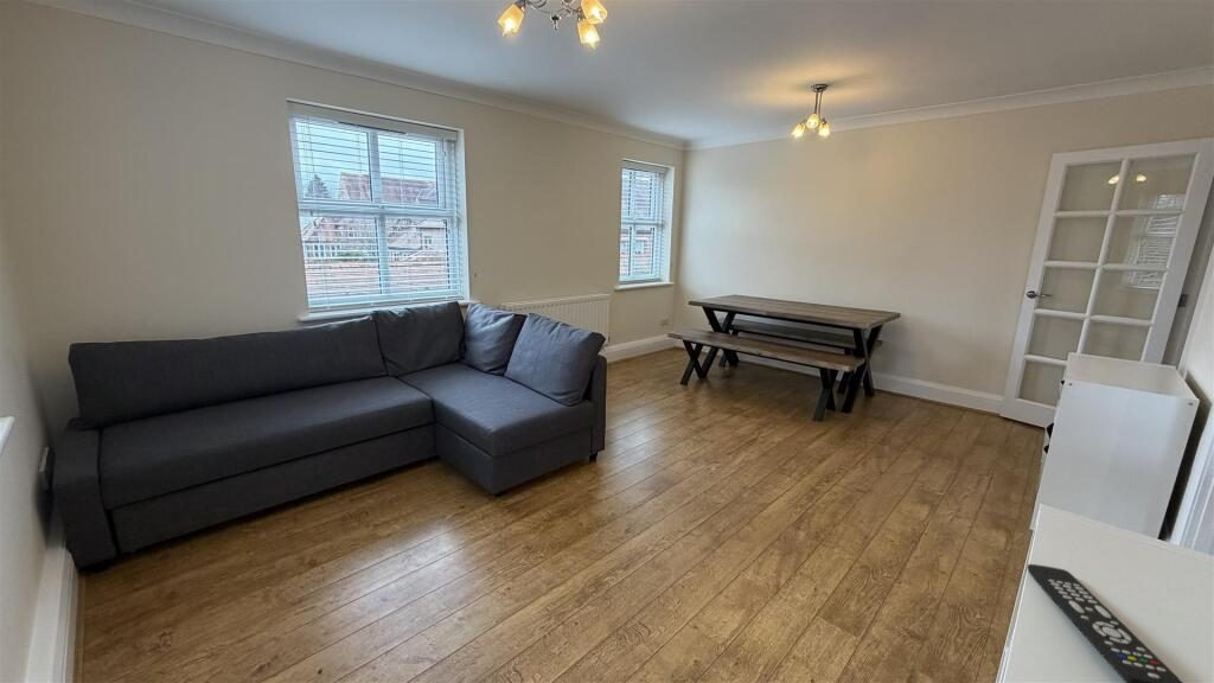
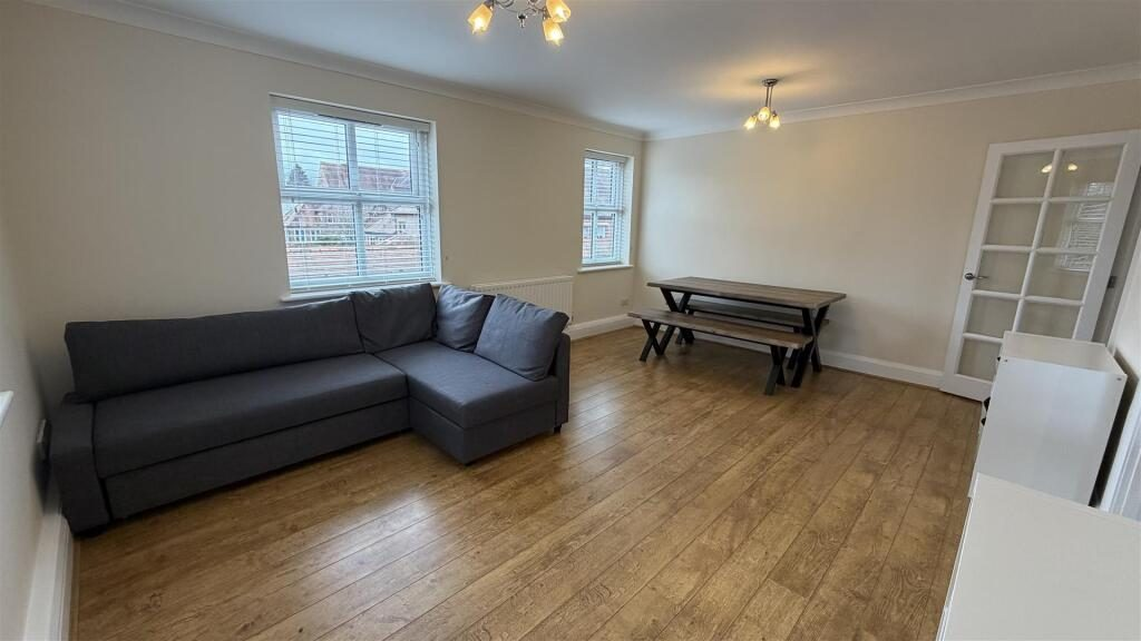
- remote control [1027,563,1184,683]
